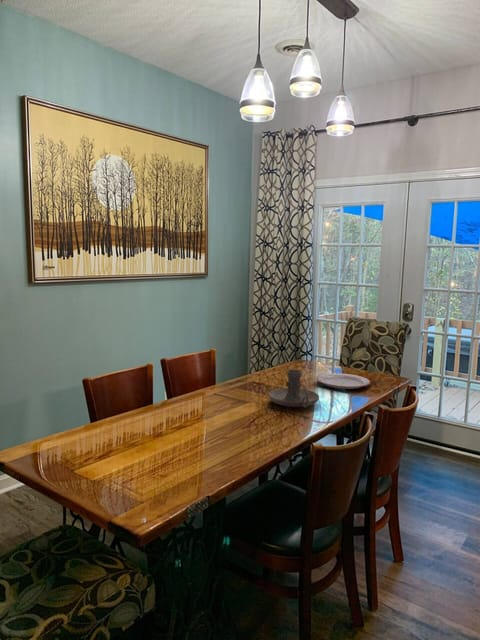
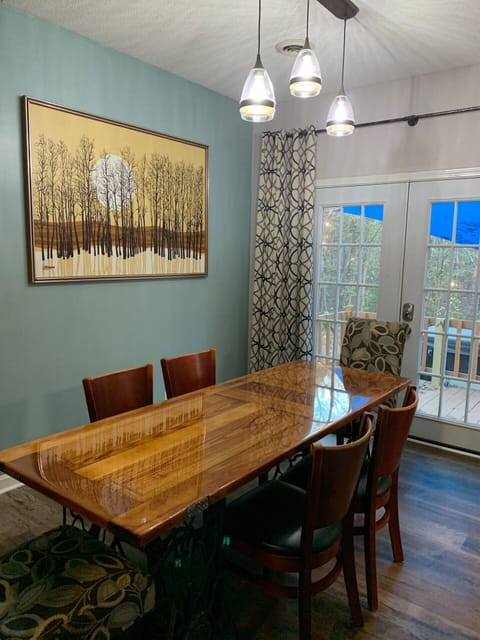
- plate [315,372,371,390]
- candle holder [268,368,320,409]
